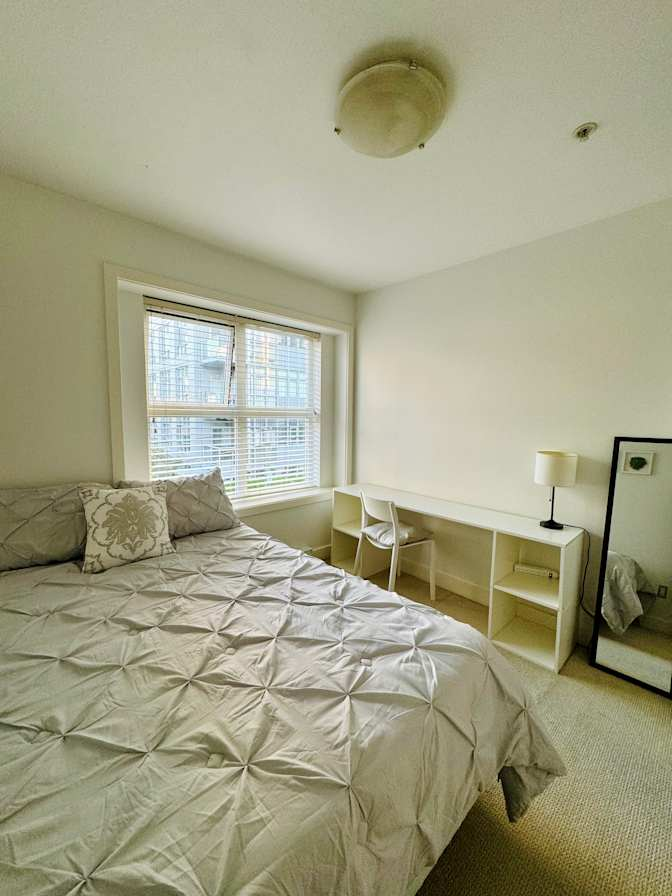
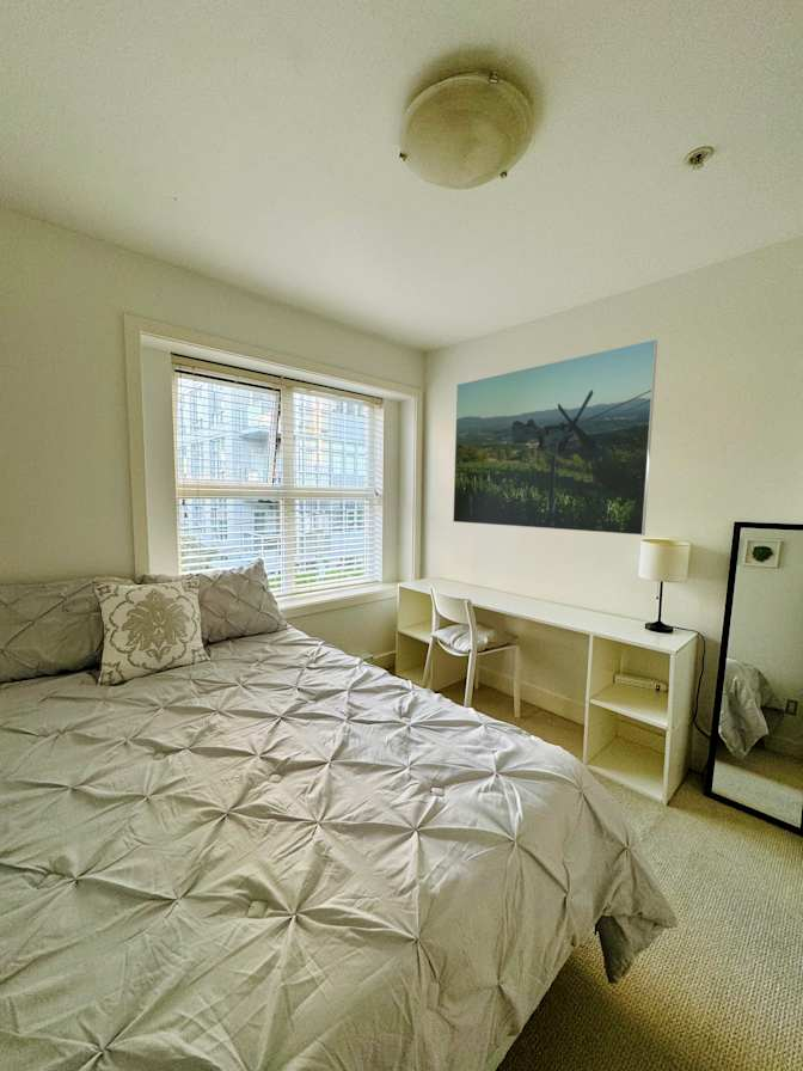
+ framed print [452,338,658,537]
